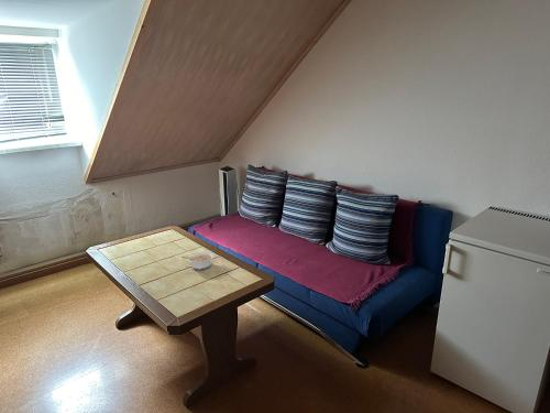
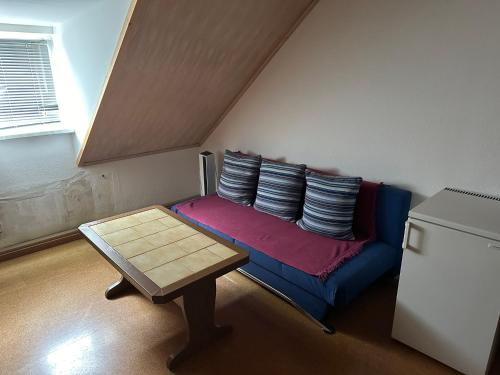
- legume [180,251,216,271]
